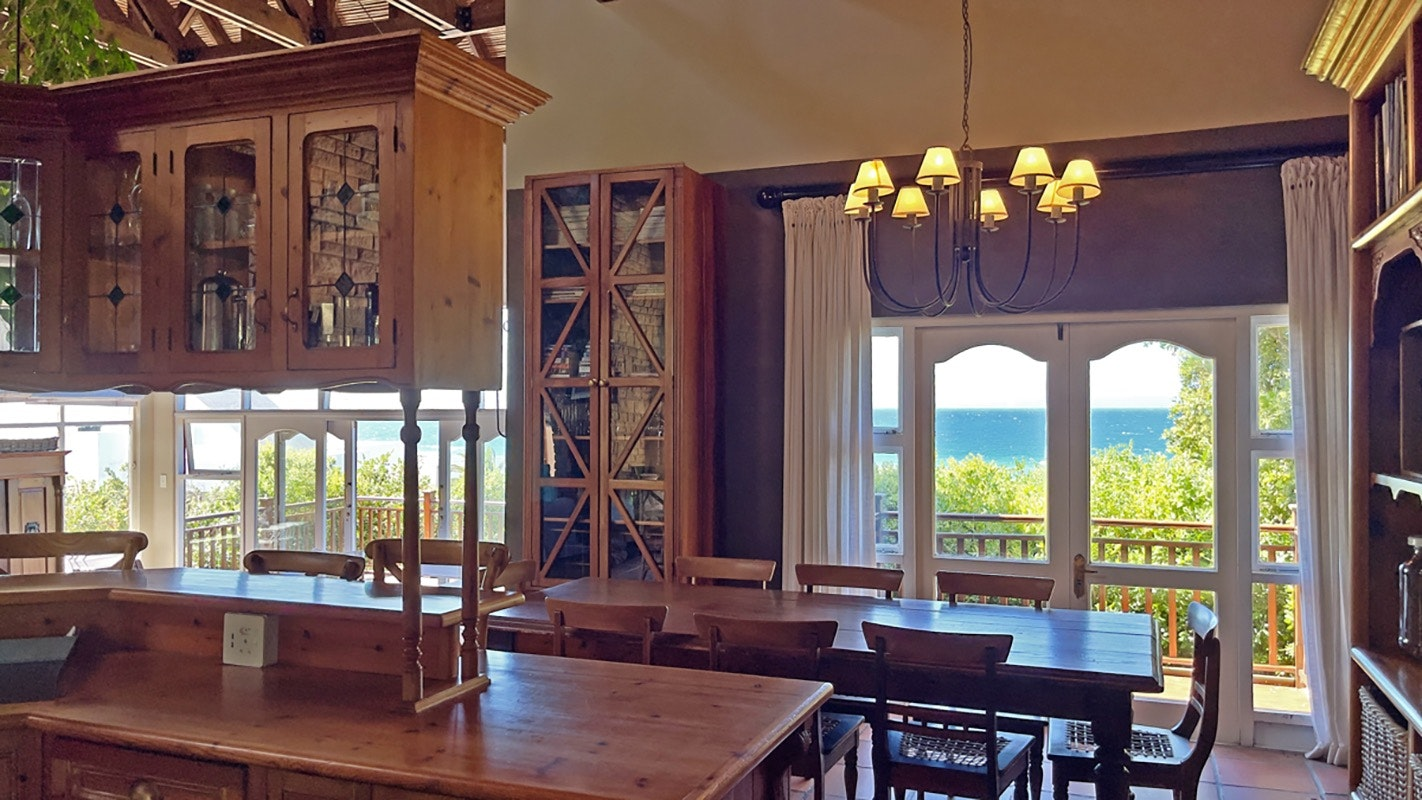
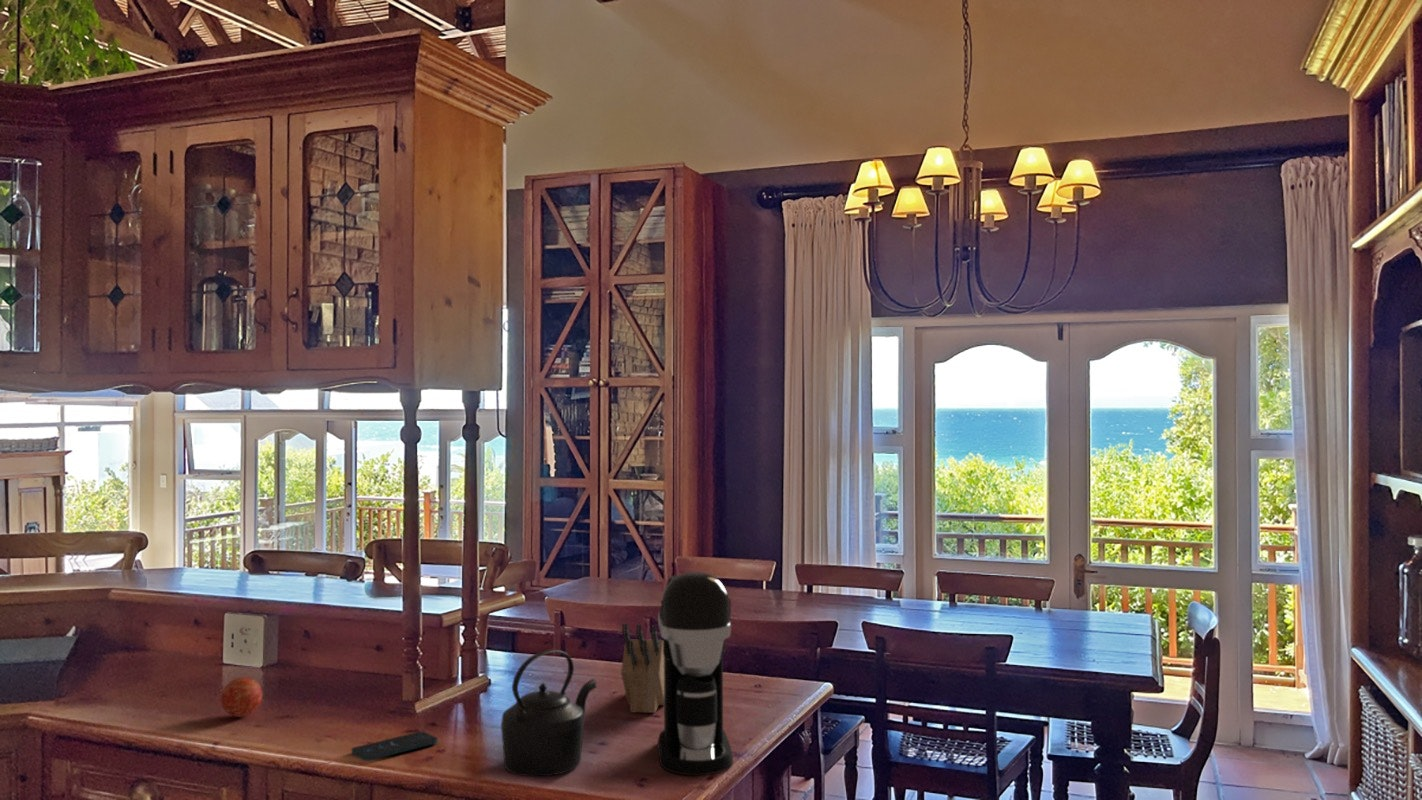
+ kettle [500,648,598,777]
+ coffee maker [656,571,734,776]
+ apple [220,676,263,718]
+ smartphone [351,730,439,762]
+ knife block [620,622,664,714]
